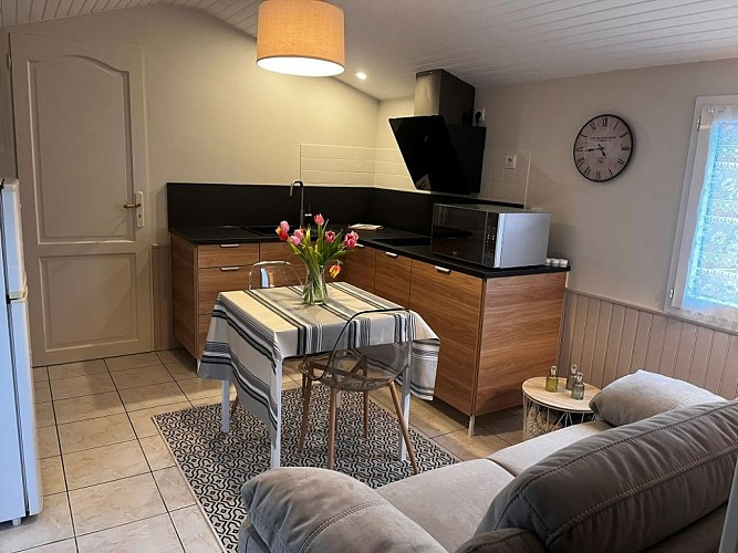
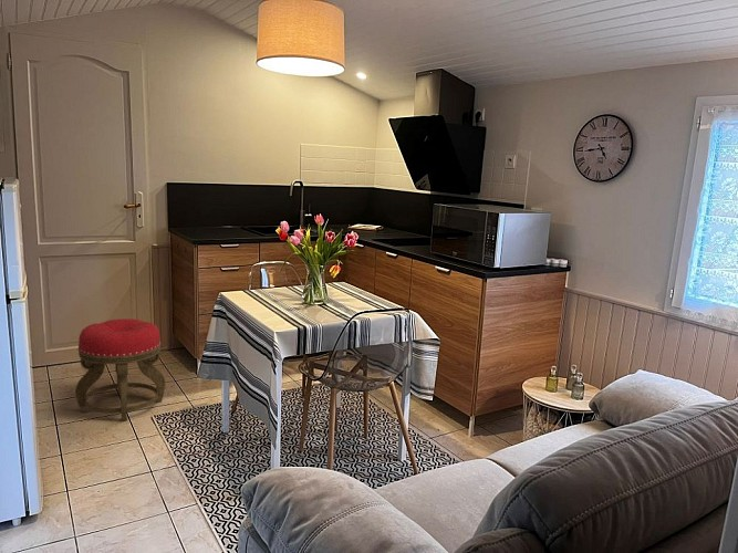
+ stool [74,317,166,421]
